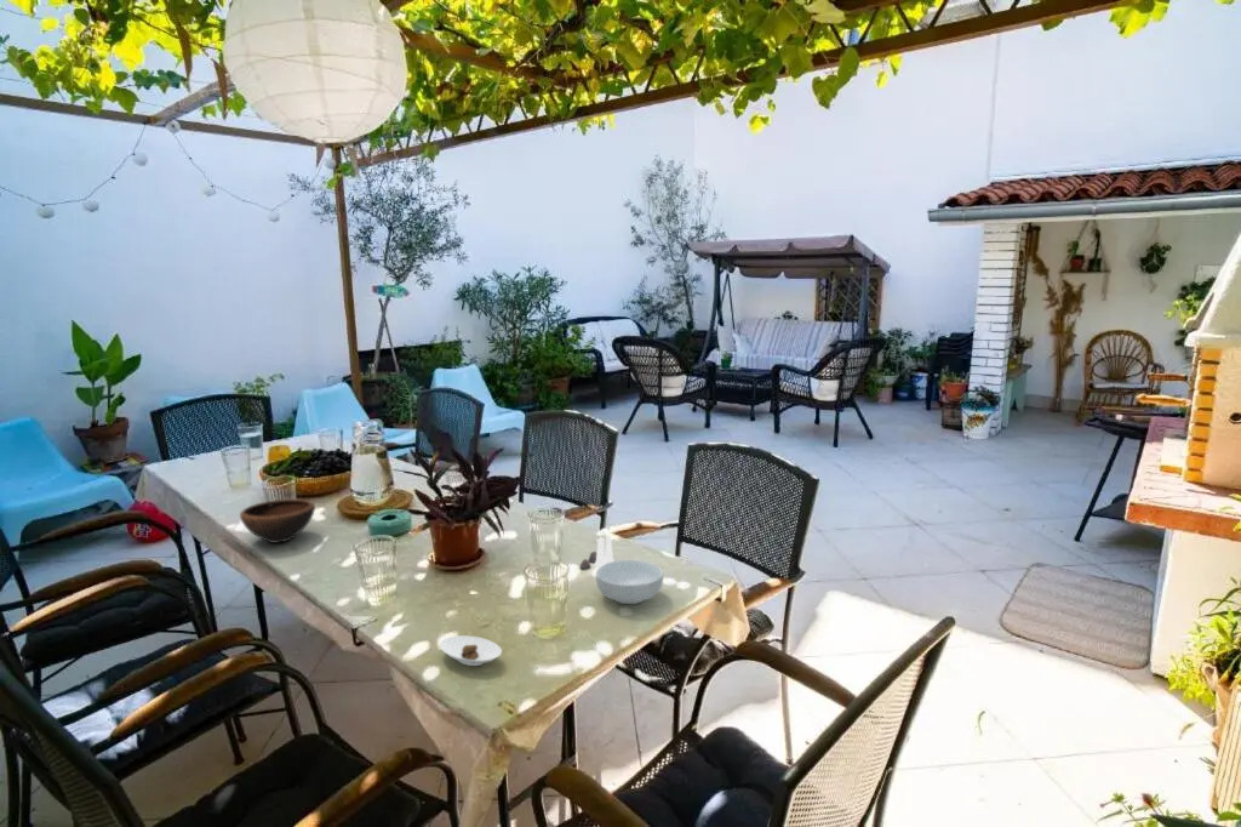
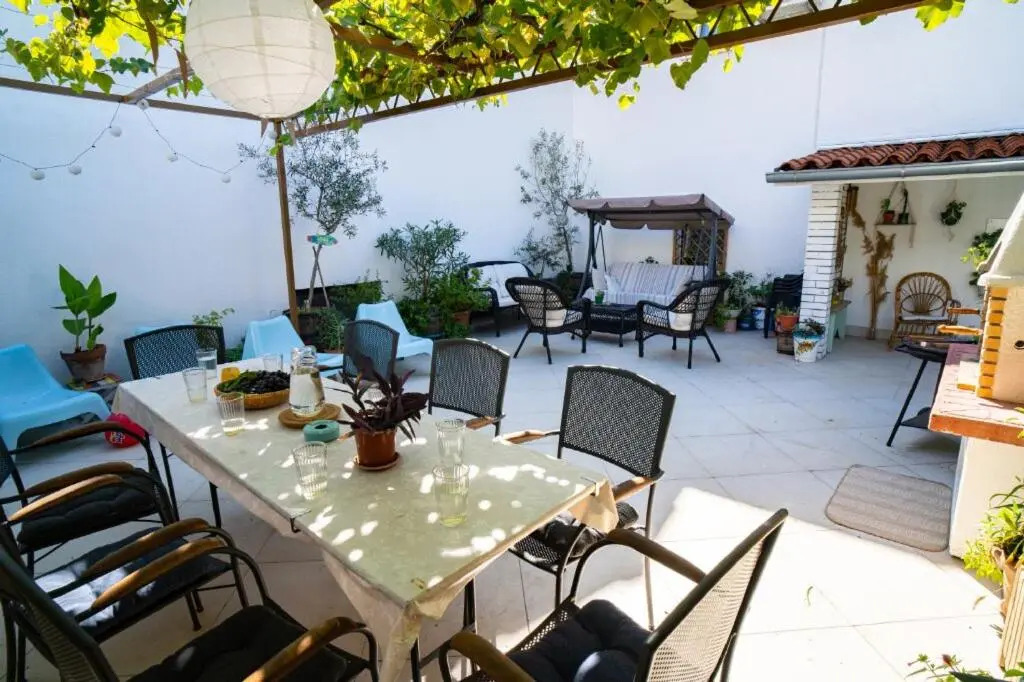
- bowl [239,498,316,544]
- saucer [439,634,503,667]
- salt and pepper shaker set [578,534,616,570]
- cereal bowl [595,559,664,605]
